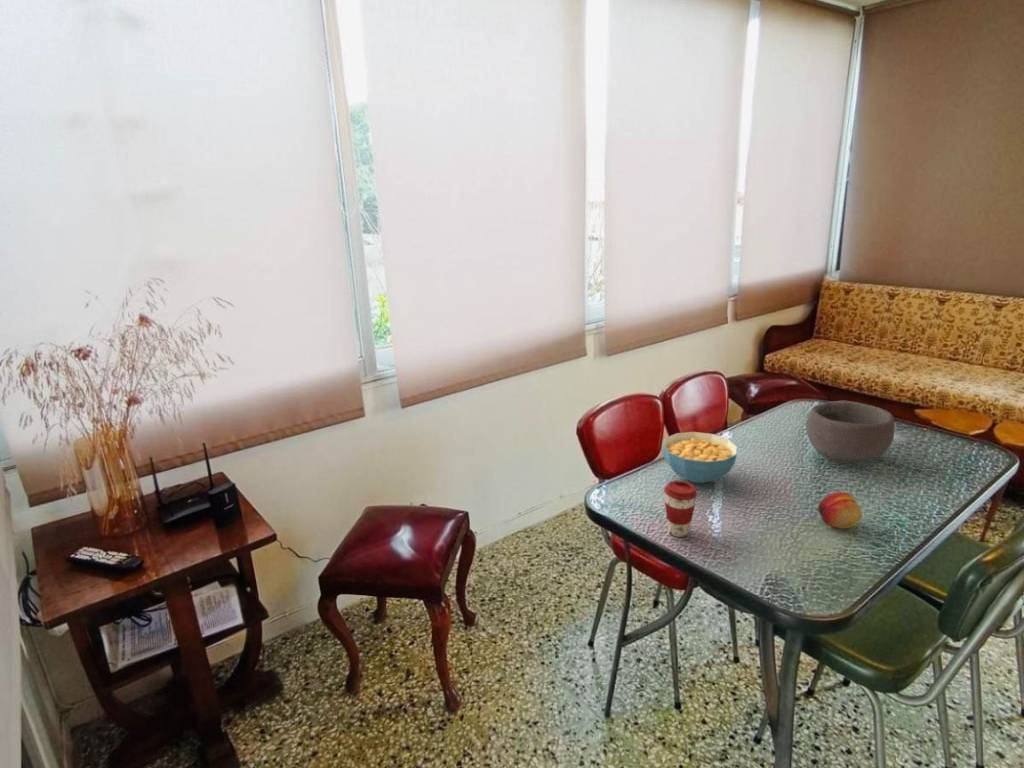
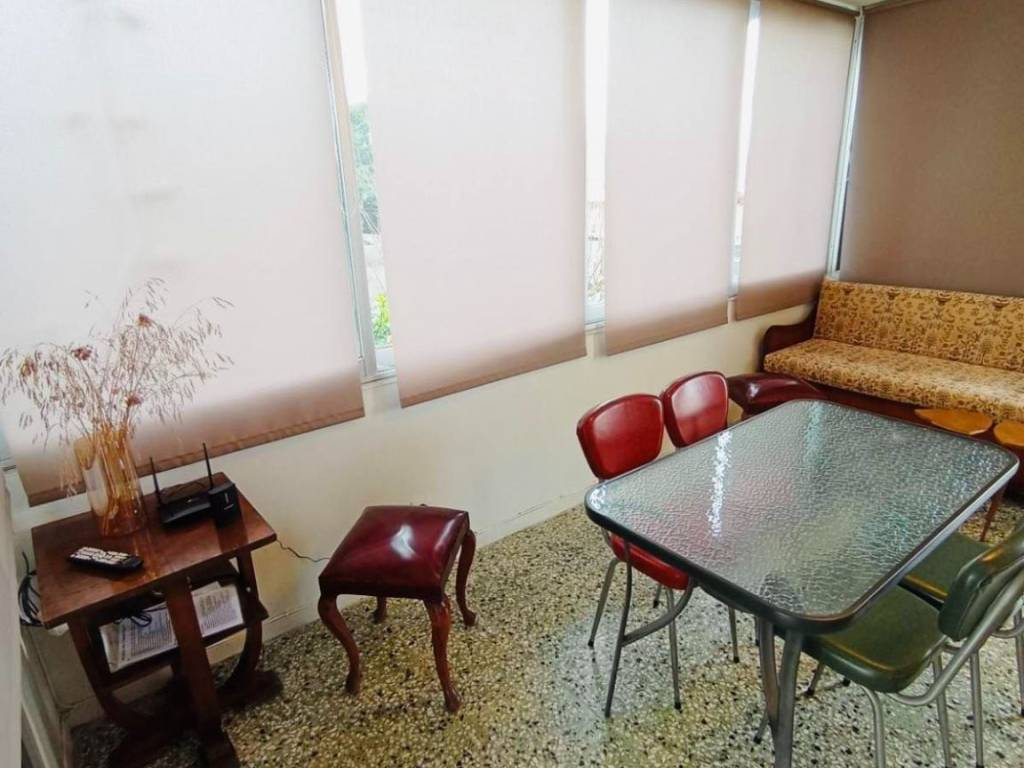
- coffee cup [663,480,698,538]
- bowl [805,399,896,465]
- fruit [817,491,863,530]
- cereal bowl [661,431,739,484]
